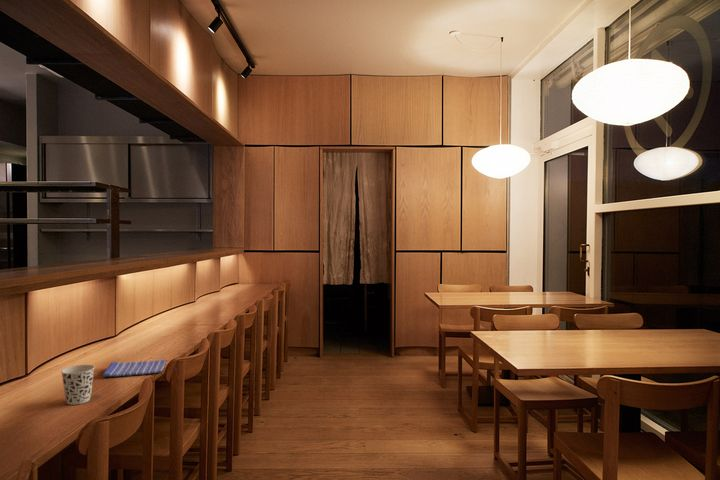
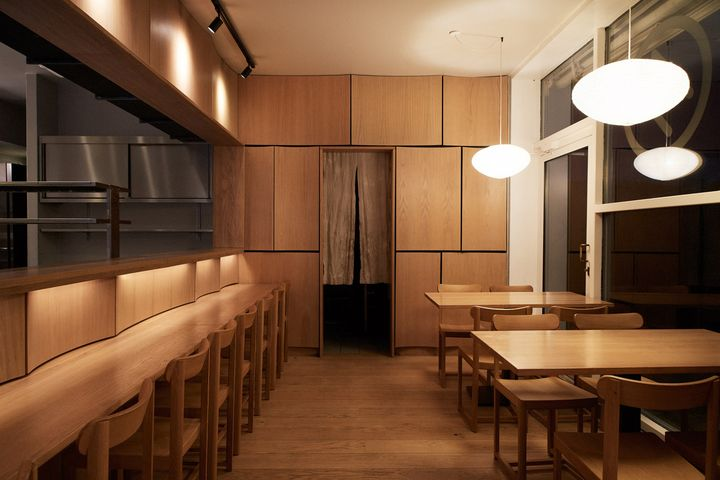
- dish towel [102,358,166,378]
- cup [60,364,96,406]
